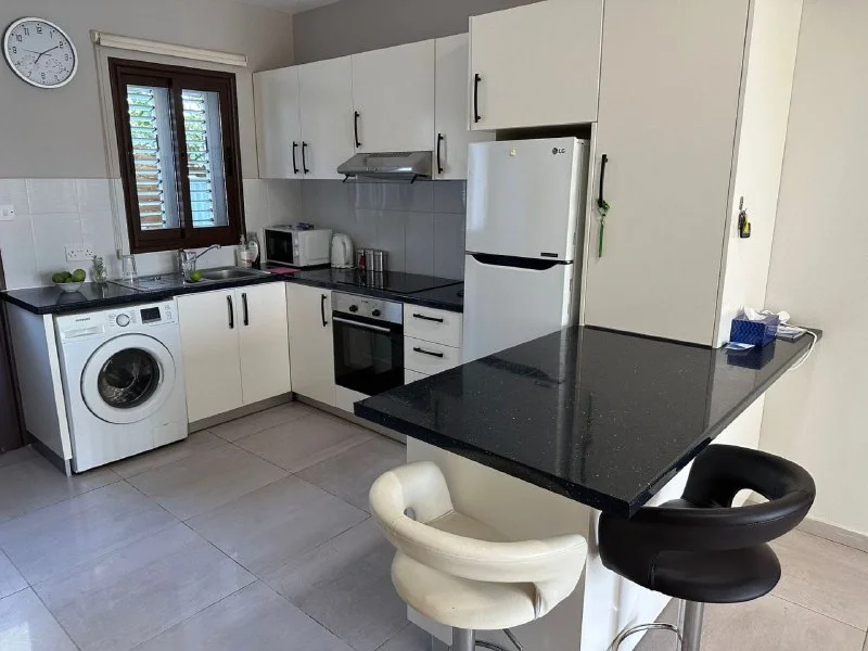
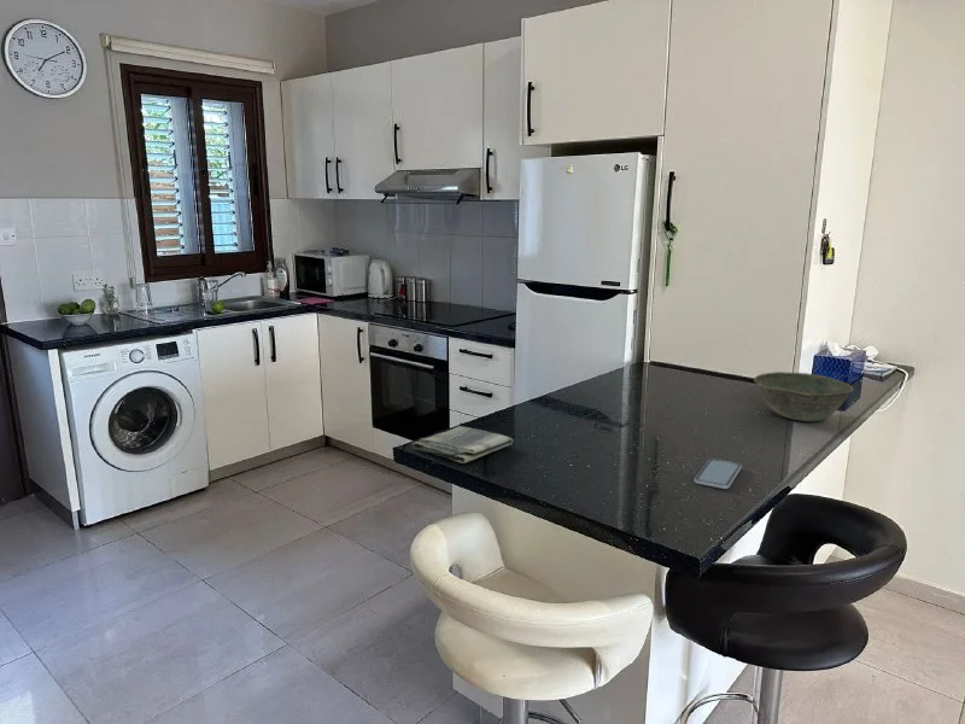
+ bowl [753,370,855,422]
+ dish towel [411,425,515,465]
+ smartphone [694,457,743,490]
